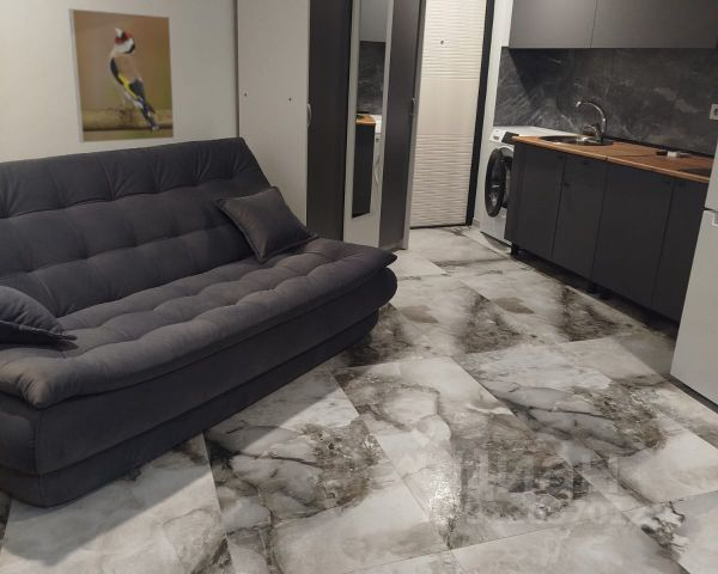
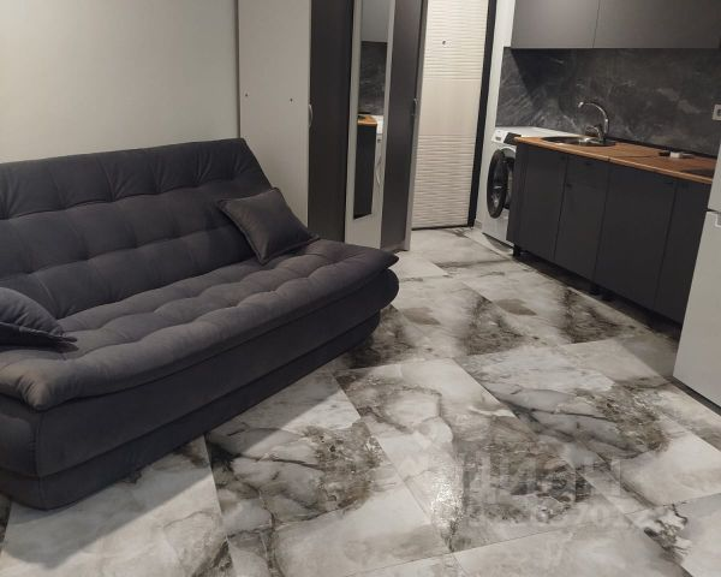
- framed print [67,7,176,145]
